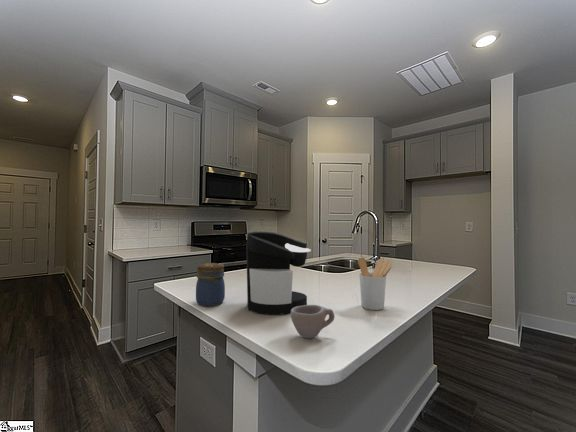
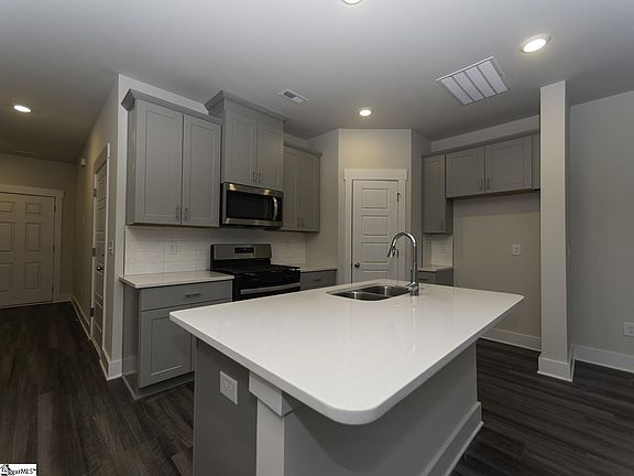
- utensil holder [357,256,393,311]
- cup [290,304,335,339]
- coffee maker [245,231,312,316]
- jar [195,262,226,307]
